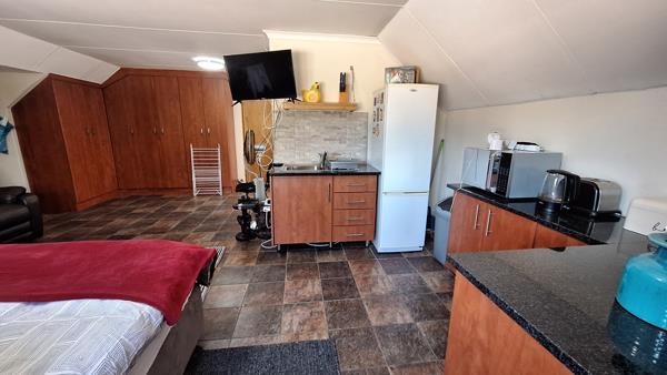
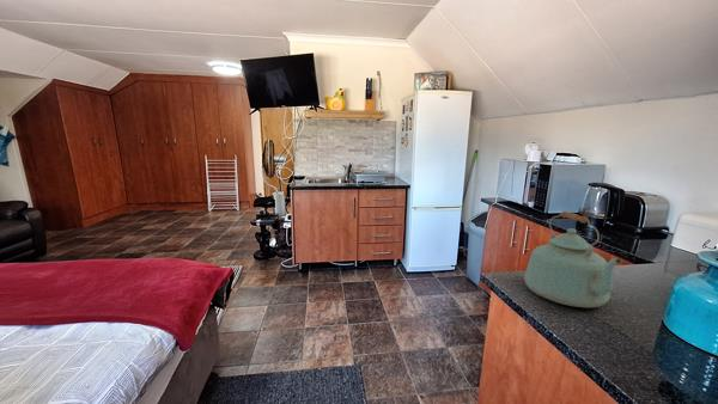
+ kettle [523,210,622,308]
